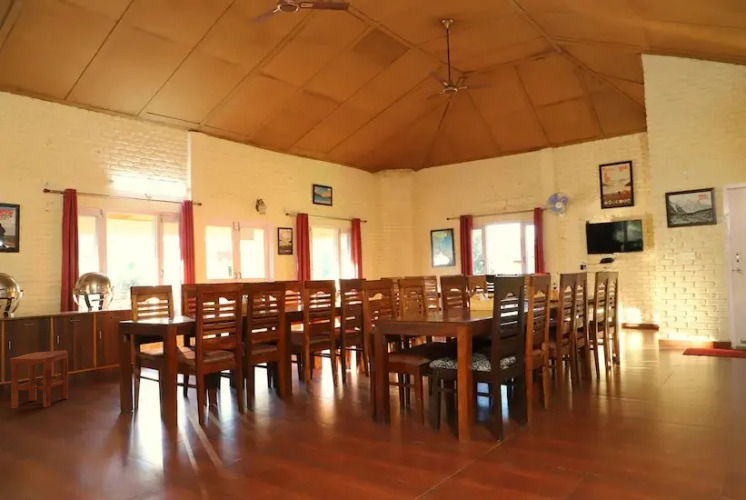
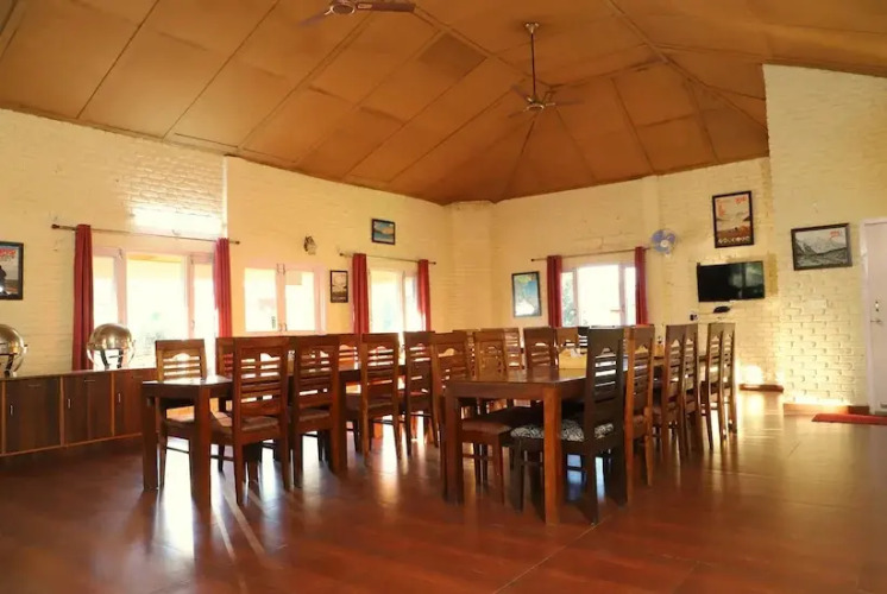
- stool [9,349,69,409]
